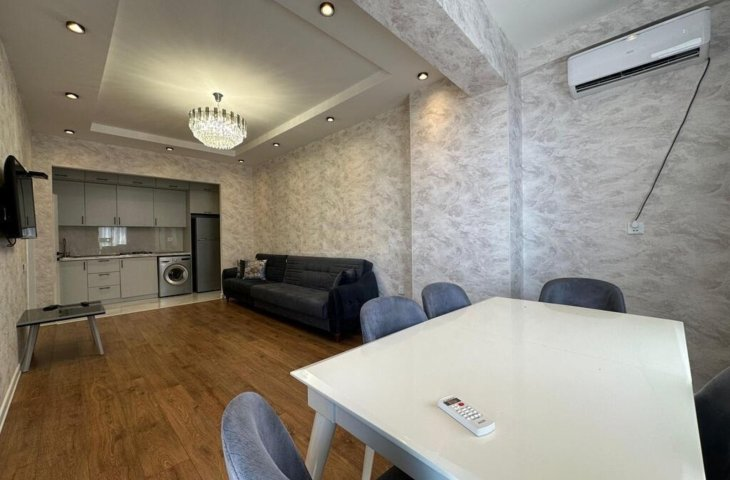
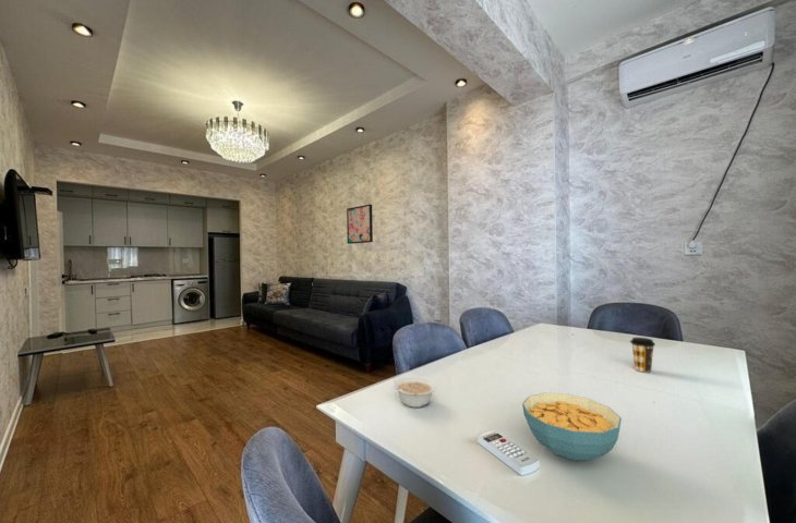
+ coffee cup [629,337,656,374]
+ wall art [346,203,374,245]
+ cereal bowl [521,392,623,462]
+ legume [394,377,436,409]
